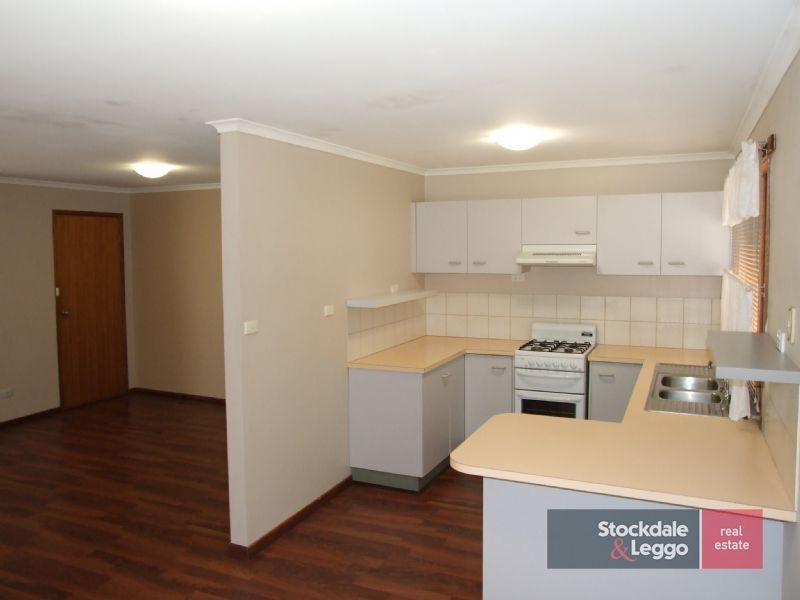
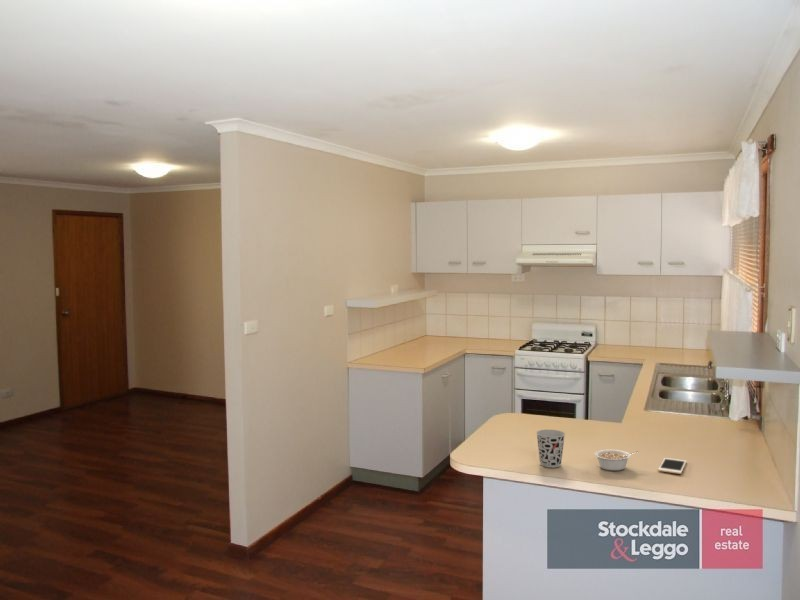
+ legume [594,449,639,472]
+ cup [535,429,566,469]
+ cell phone [657,457,687,475]
